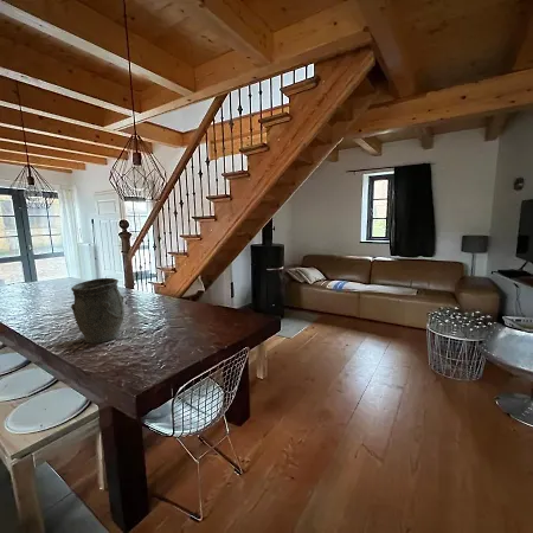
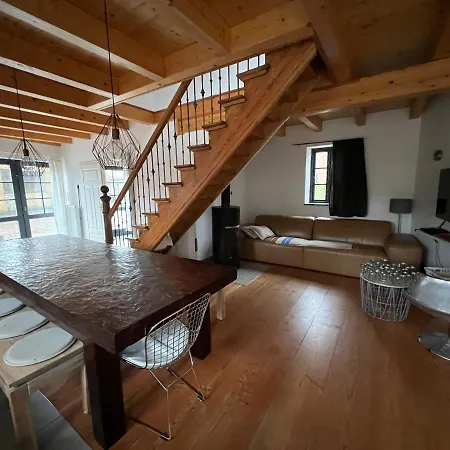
- vase [70,277,126,345]
